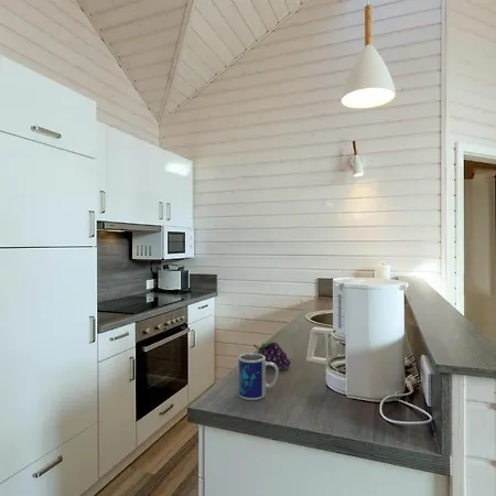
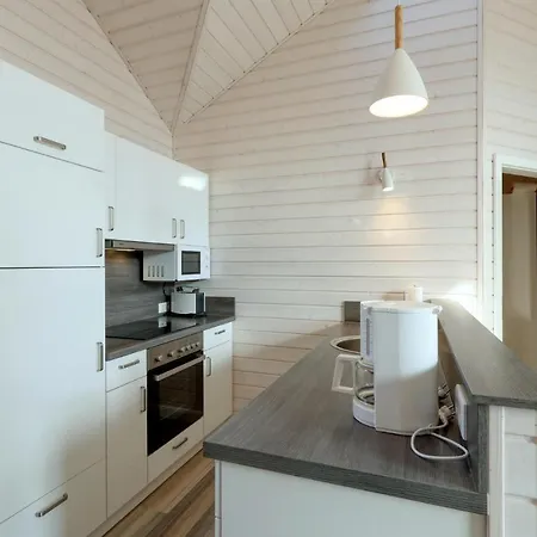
- fruit [252,338,292,370]
- mug [237,352,280,401]
